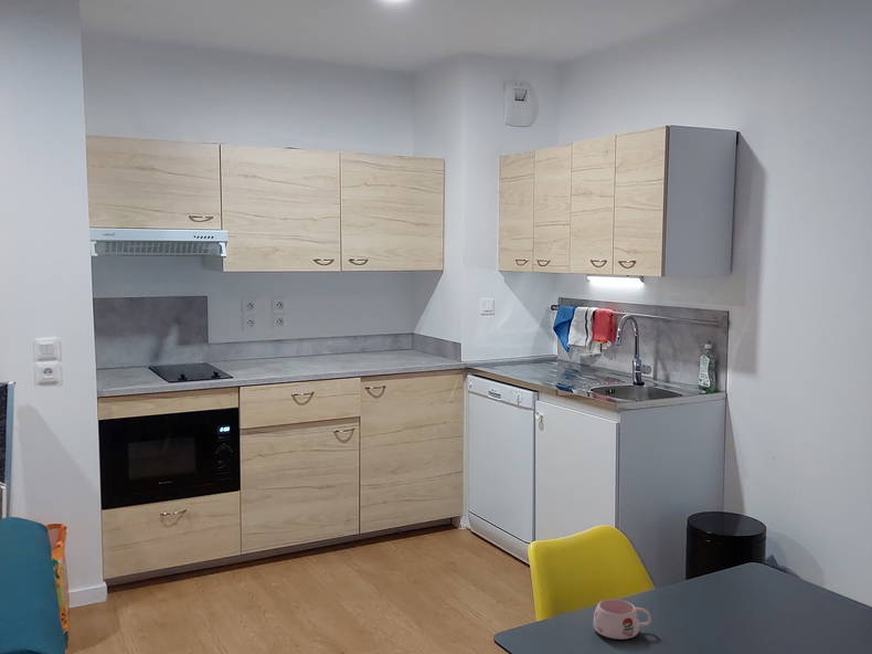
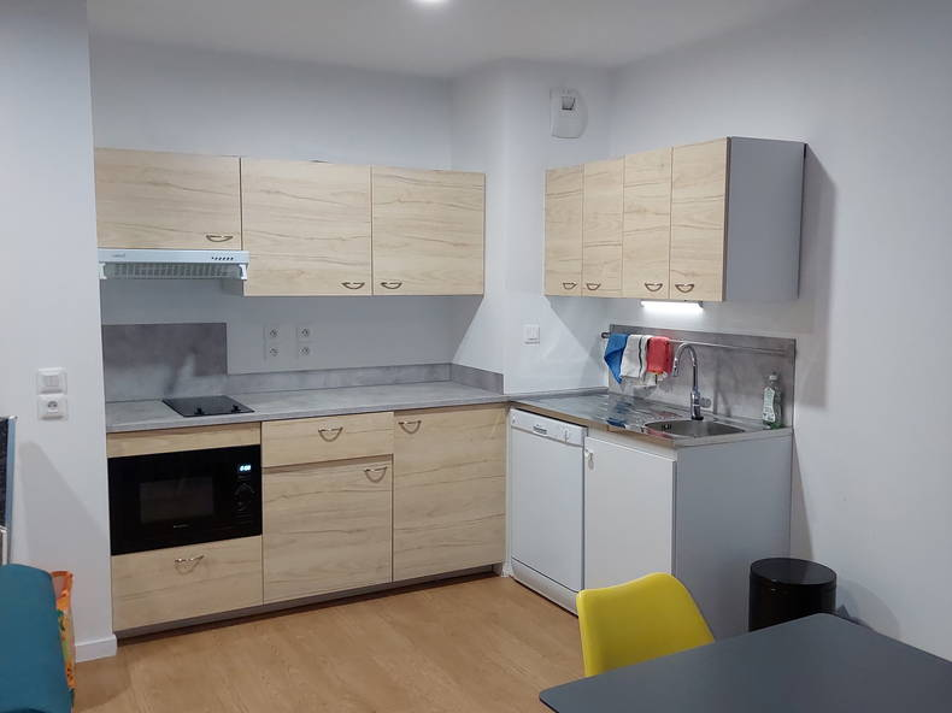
- mug [593,598,652,641]
